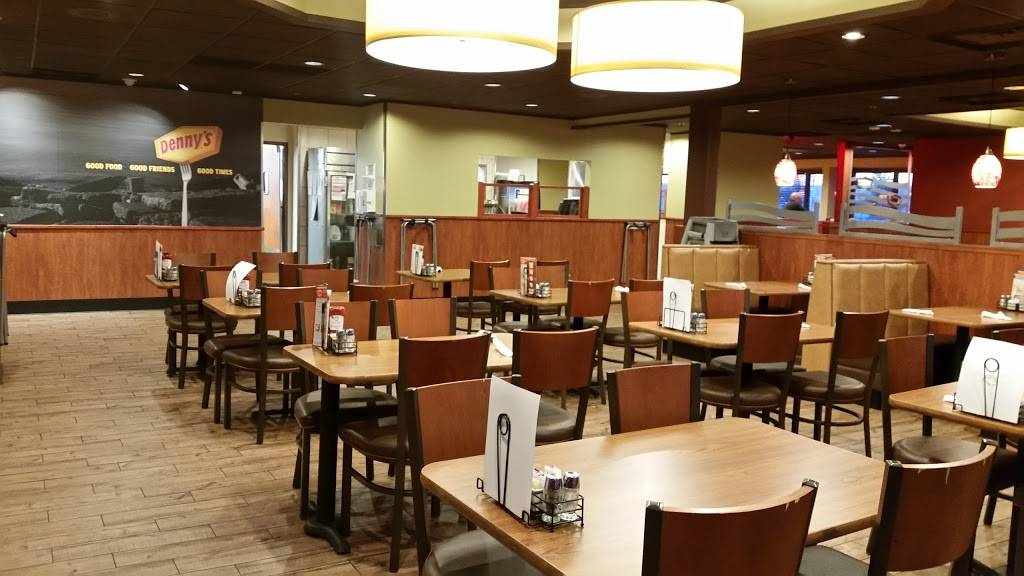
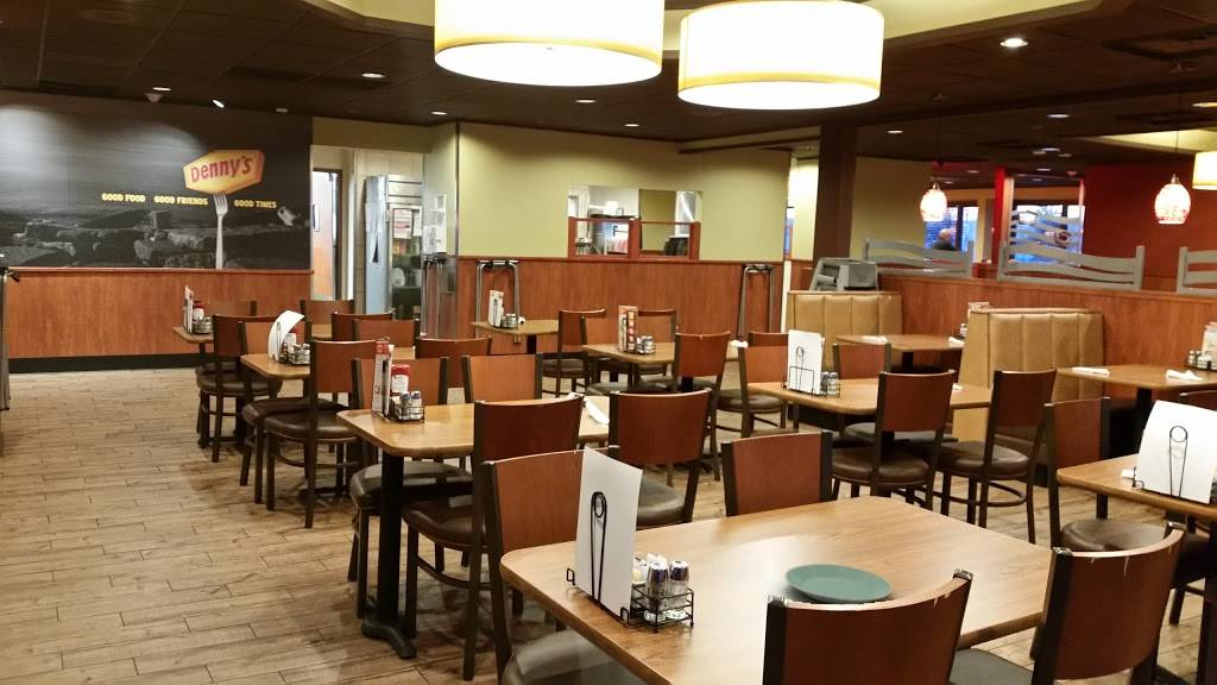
+ plate [783,563,894,605]
